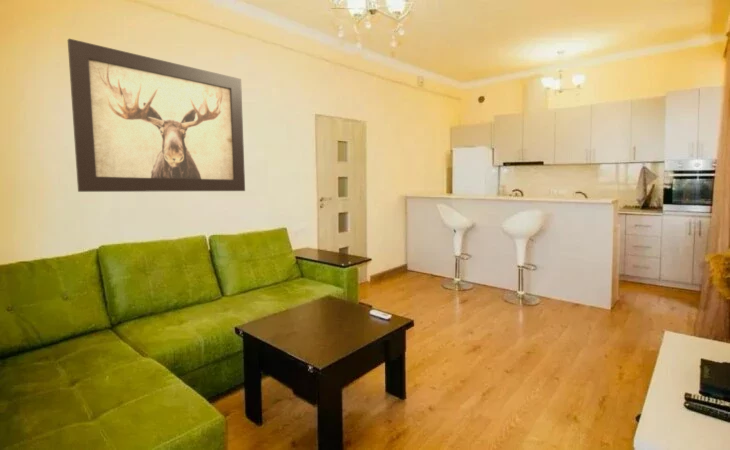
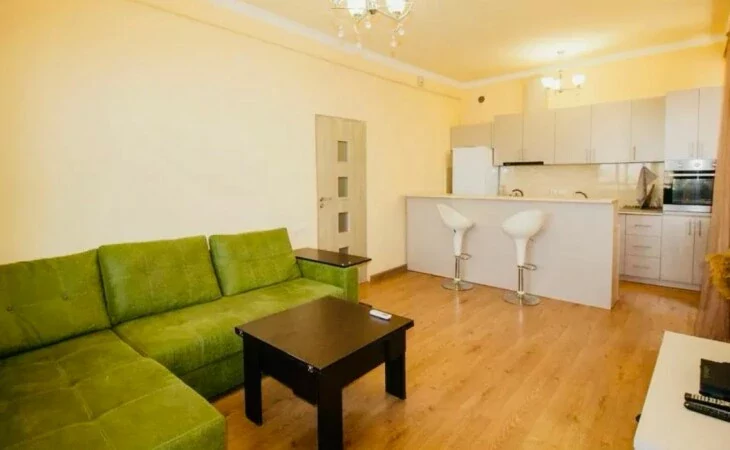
- wall art [67,38,246,193]
